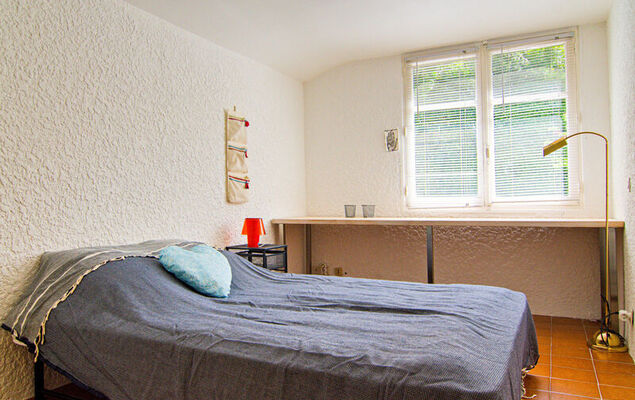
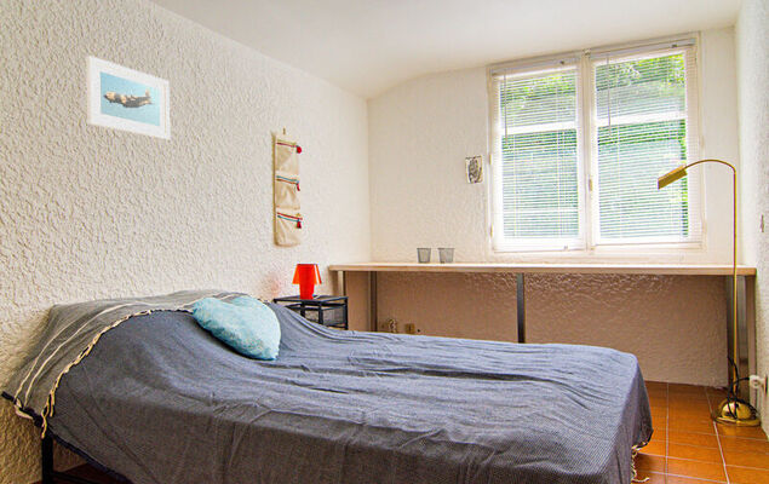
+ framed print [85,54,171,140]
